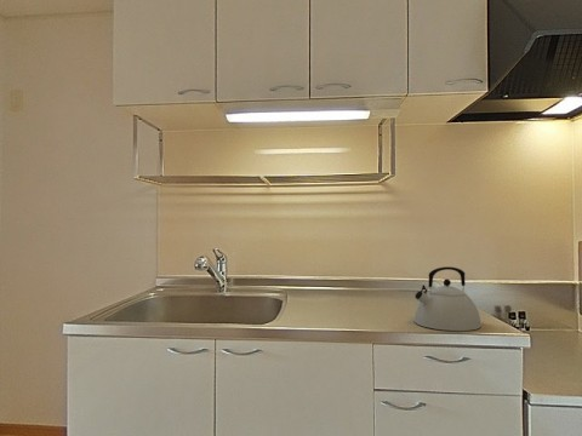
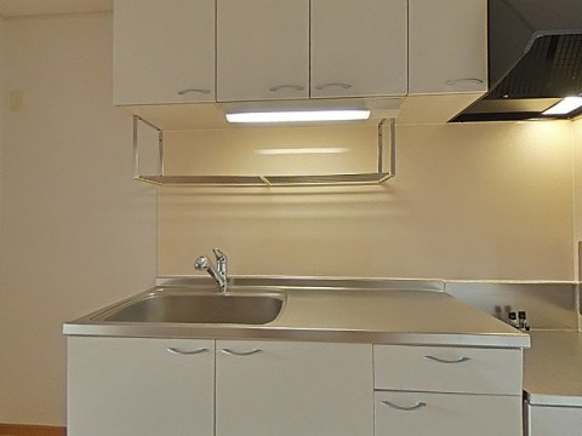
- kettle [413,265,483,332]
